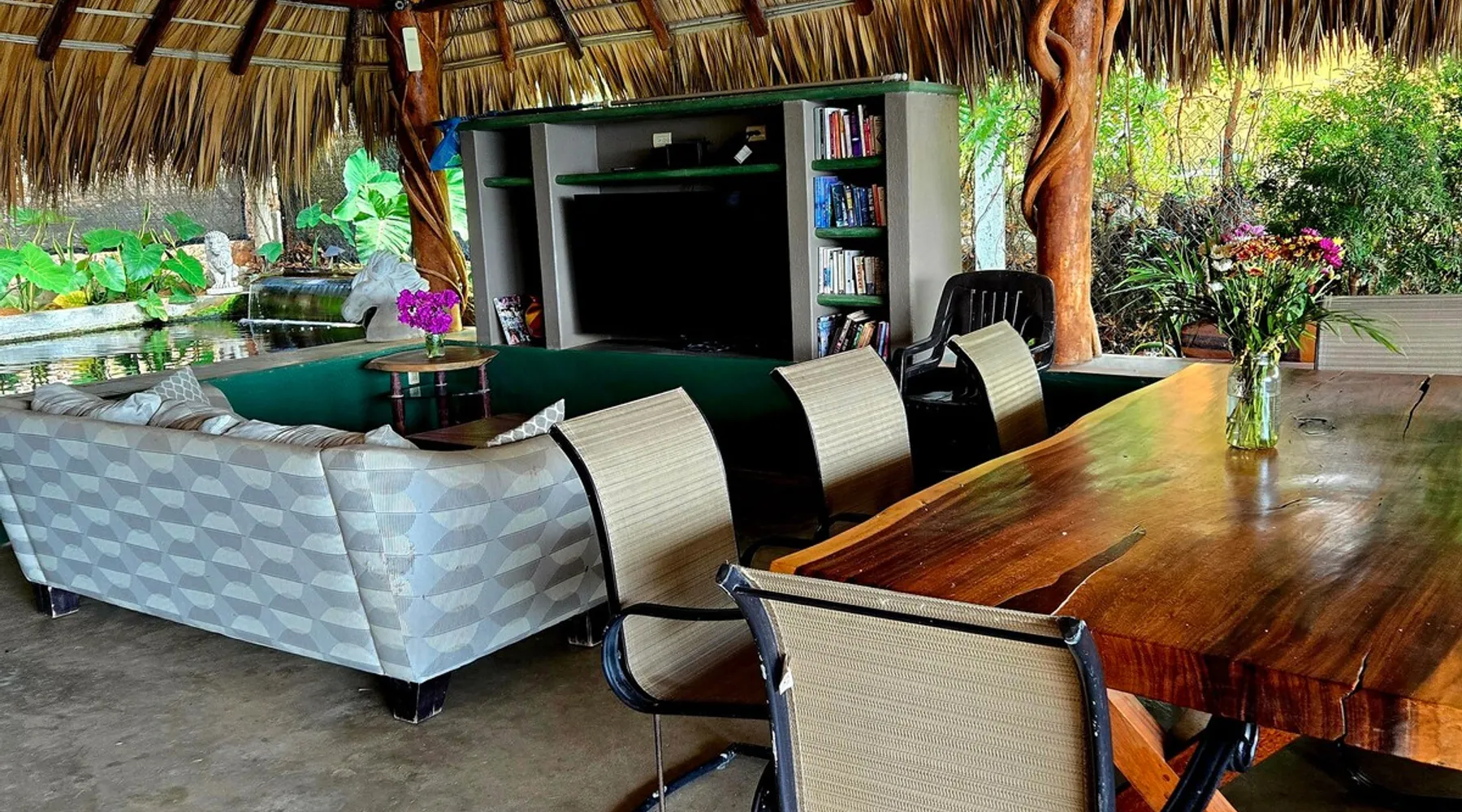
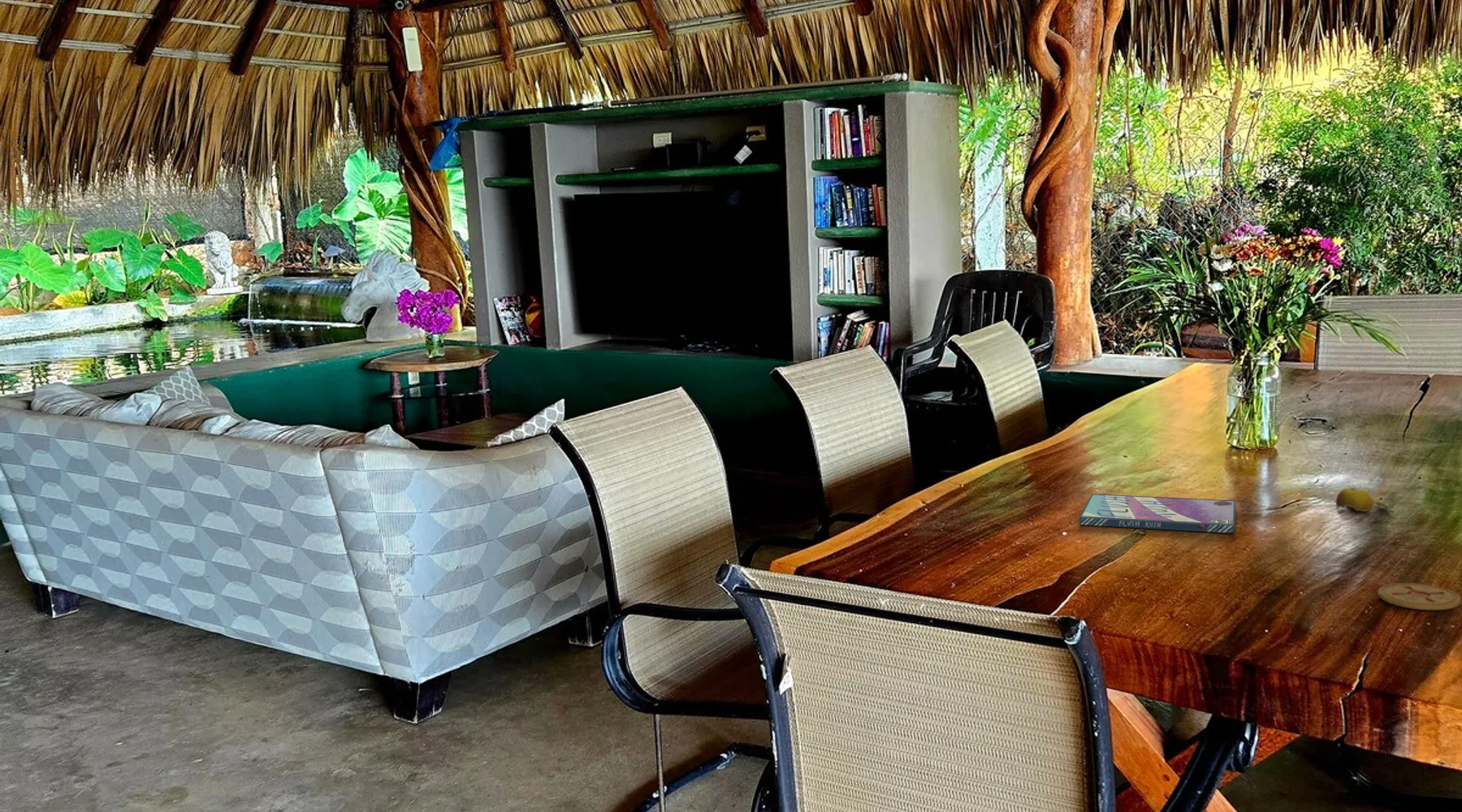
+ fruit [1334,487,1390,512]
+ video game case [1079,494,1236,533]
+ coaster [1377,582,1462,611]
